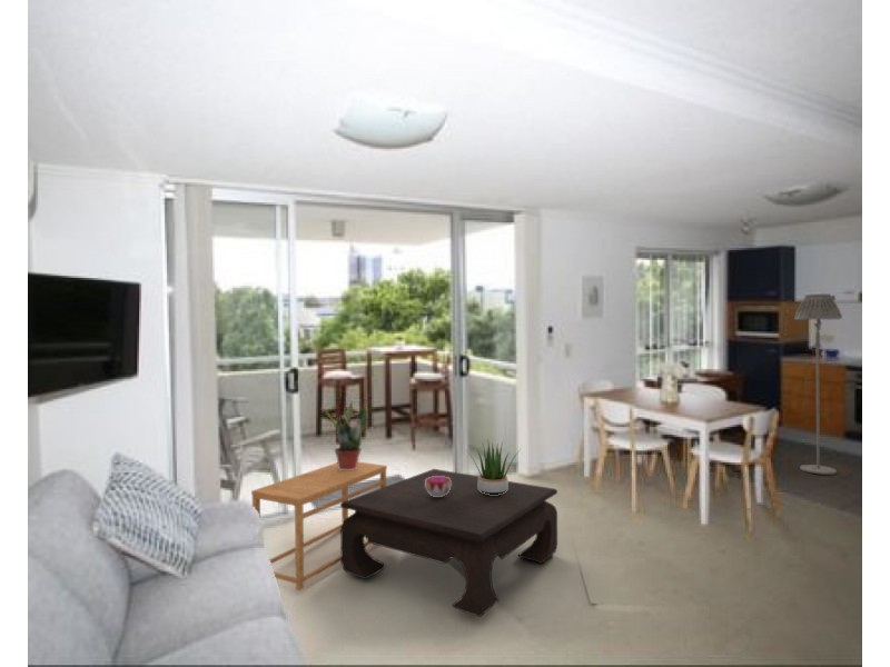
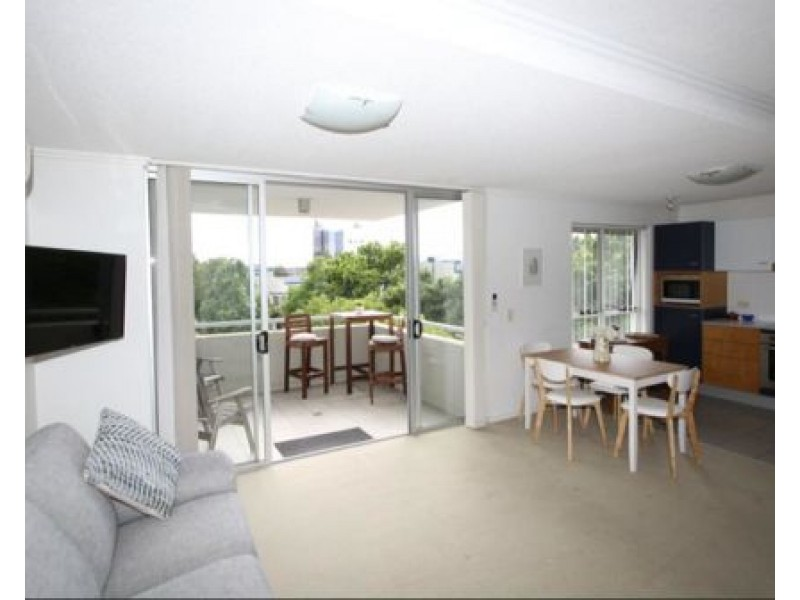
- potted plant [466,438,523,495]
- floor lamp [793,292,843,476]
- coffee table [339,468,558,618]
- side table [250,461,388,591]
- decorative bowl [425,476,452,497]
- potted plant [322,399,368,470]
